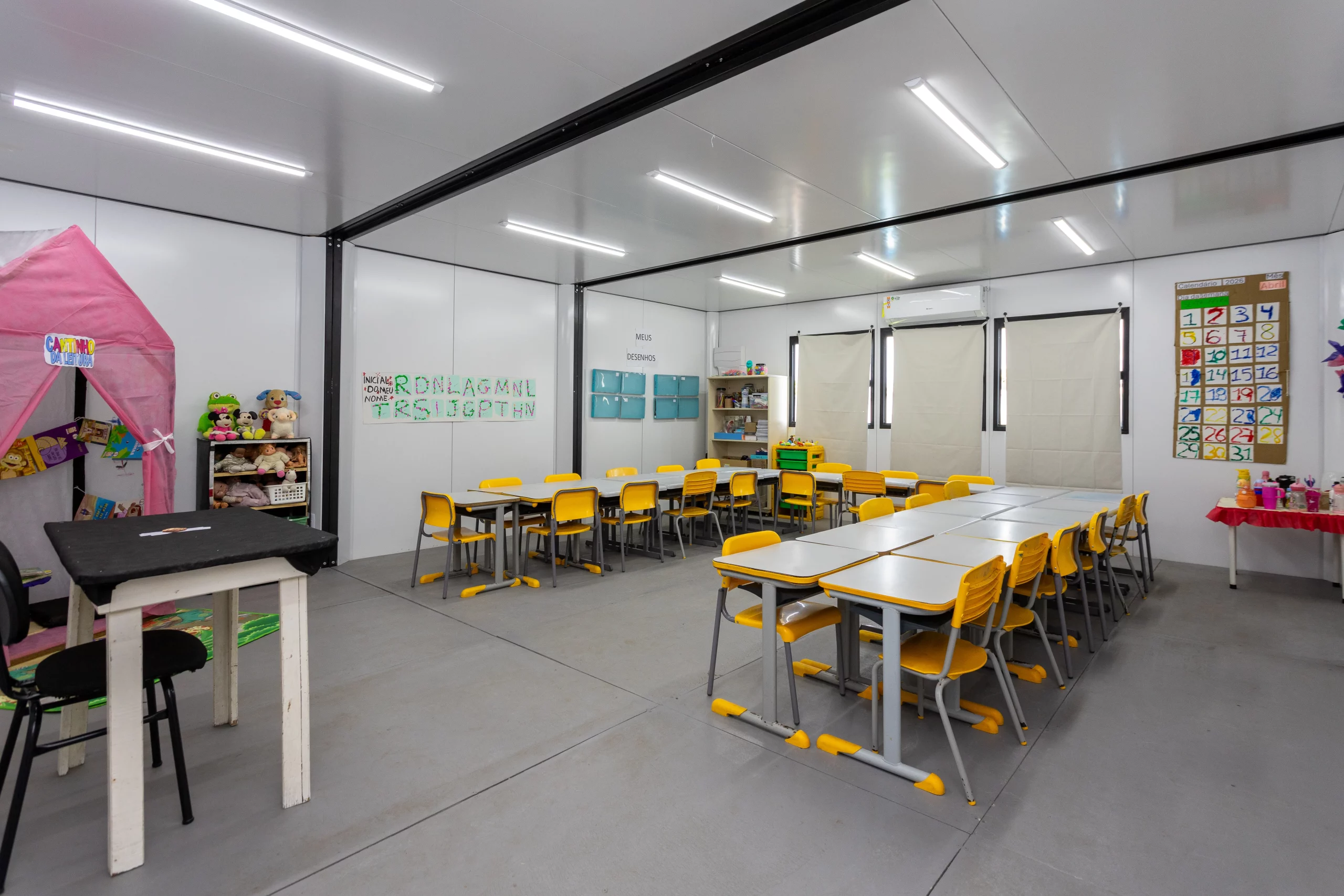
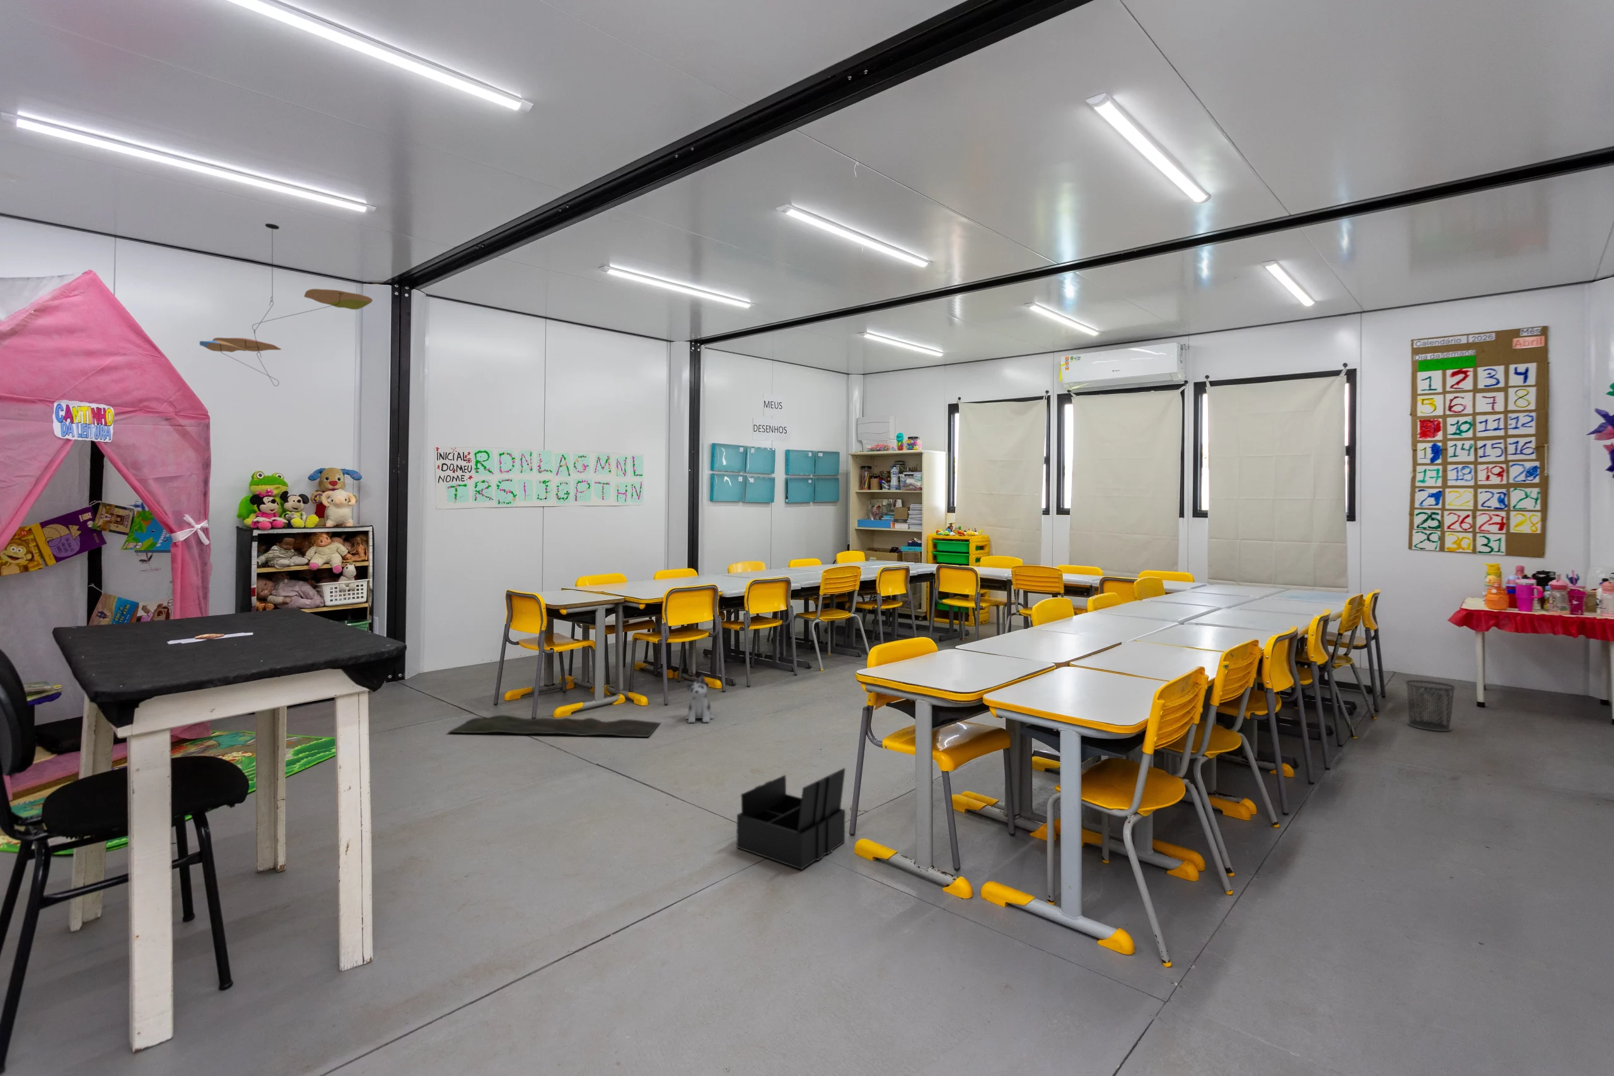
+ storage box [736,767,847,871]
+ plush toy [685,675,715,724]
+ waste bin [1404,680,1457,731]
+ ceiling mobile [198,223,373,387]
+ rug [447,715,662,737]
